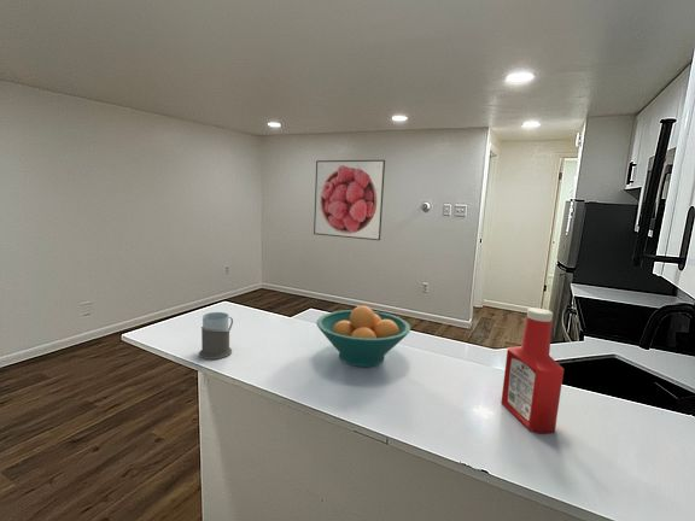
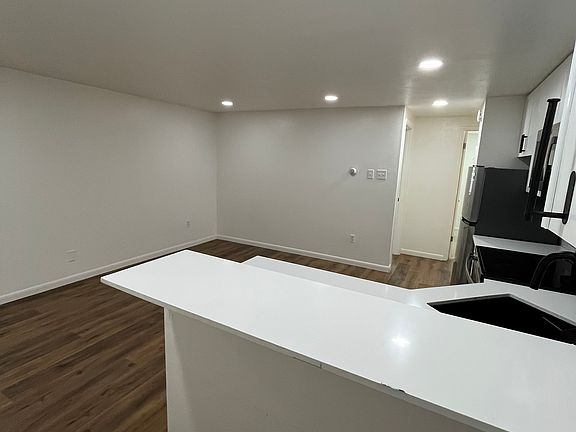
- mug [198,311,234,359]
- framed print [313,159,386,241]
- fruit bowl [315,305,411,368]
- soap bottle [500,306,565,434]
